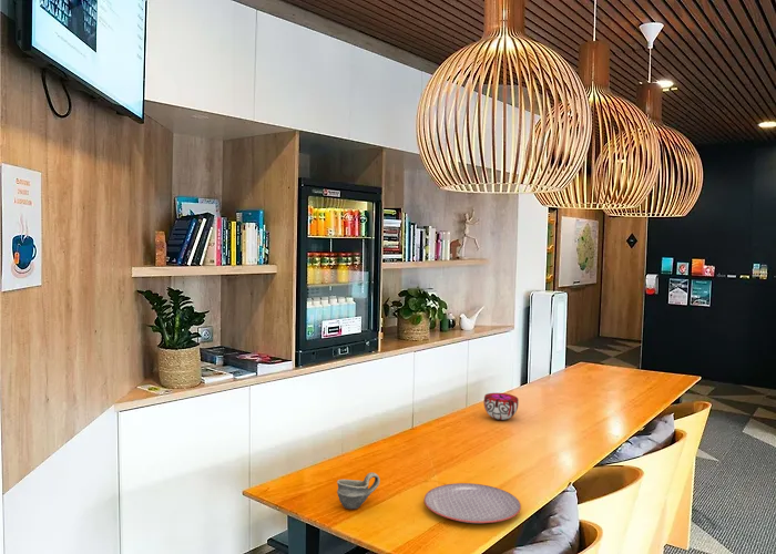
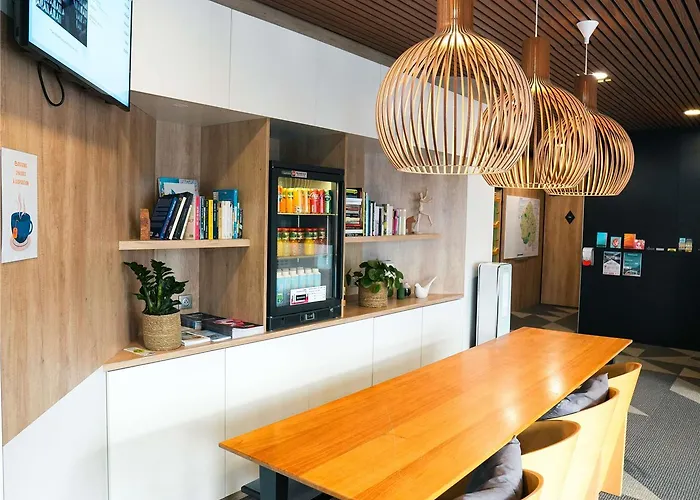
- decorative bowl [482,392,520,421]
- plate [422,482,522,524]
- cup [336,472,381,510]
